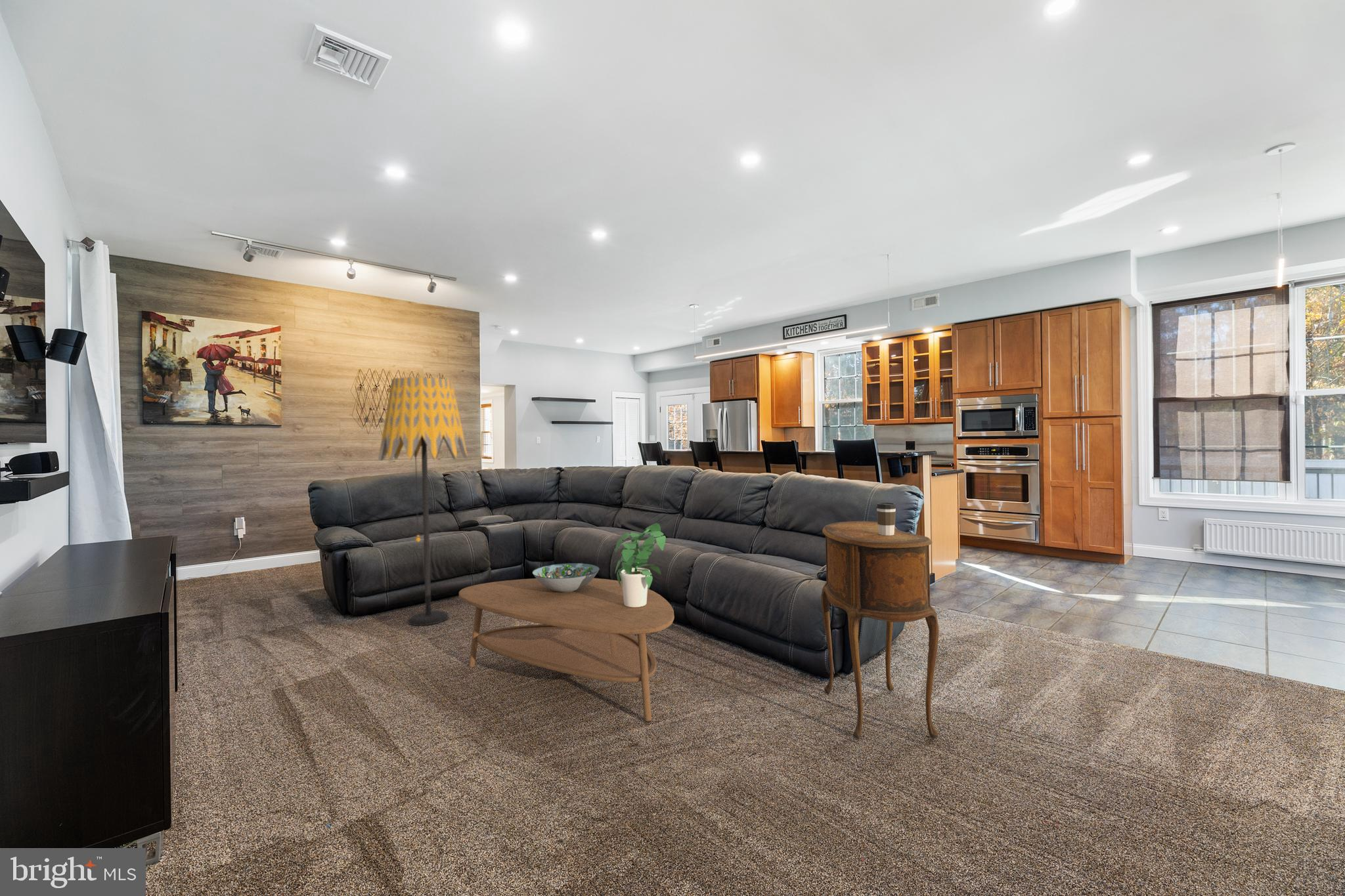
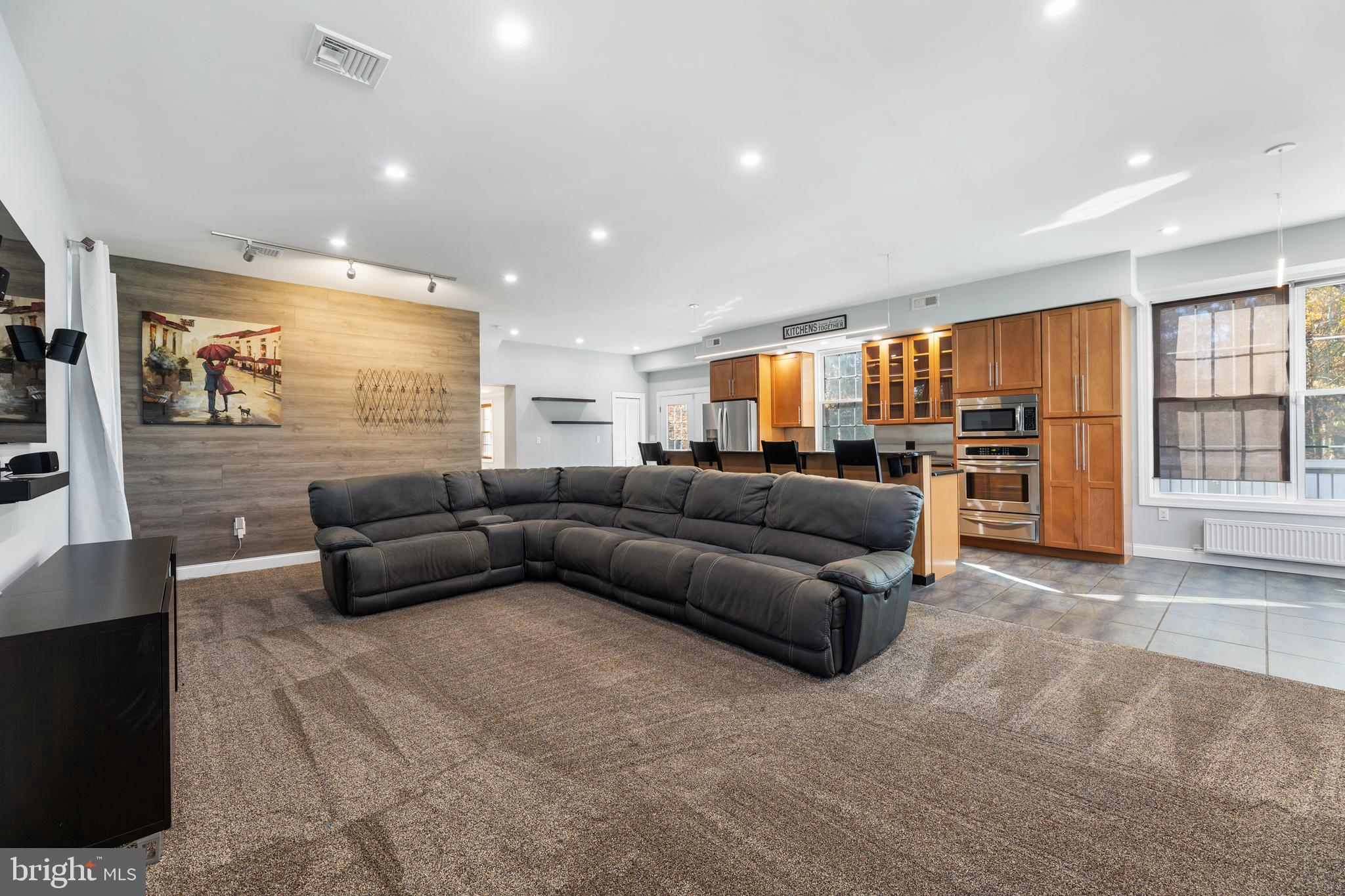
- coffee cup [875,502,897,536]
- potted plant [614,523,667,607]
- floor lamp [377,376,468,626]
- coffee table [458,578,675,723]
- decorative bowl [532,562,600,593]
- side table [820,521,940,739]
